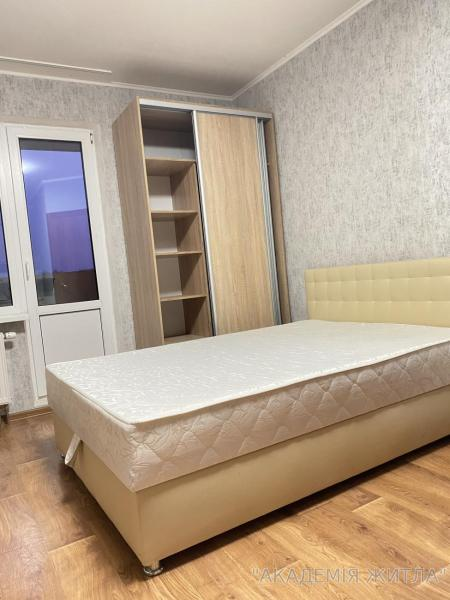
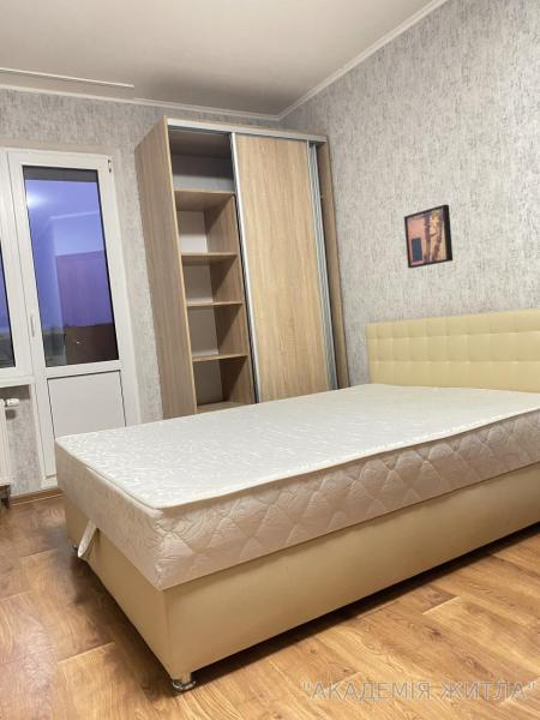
+ wall art [403,204,454,269]
